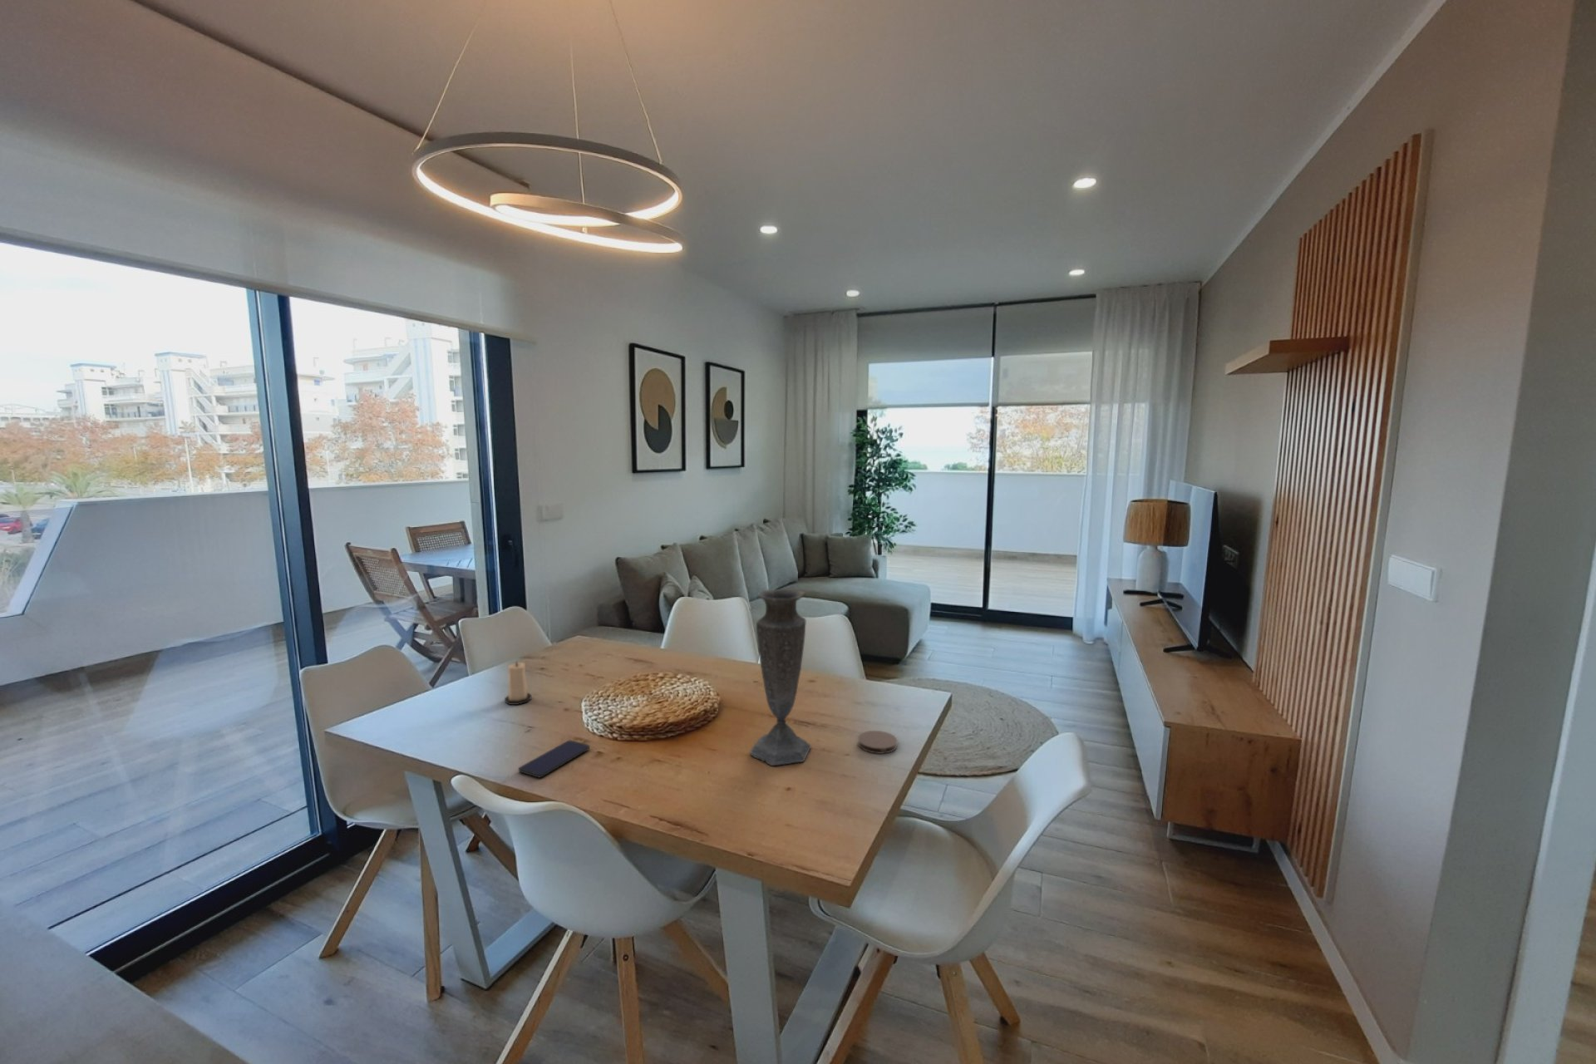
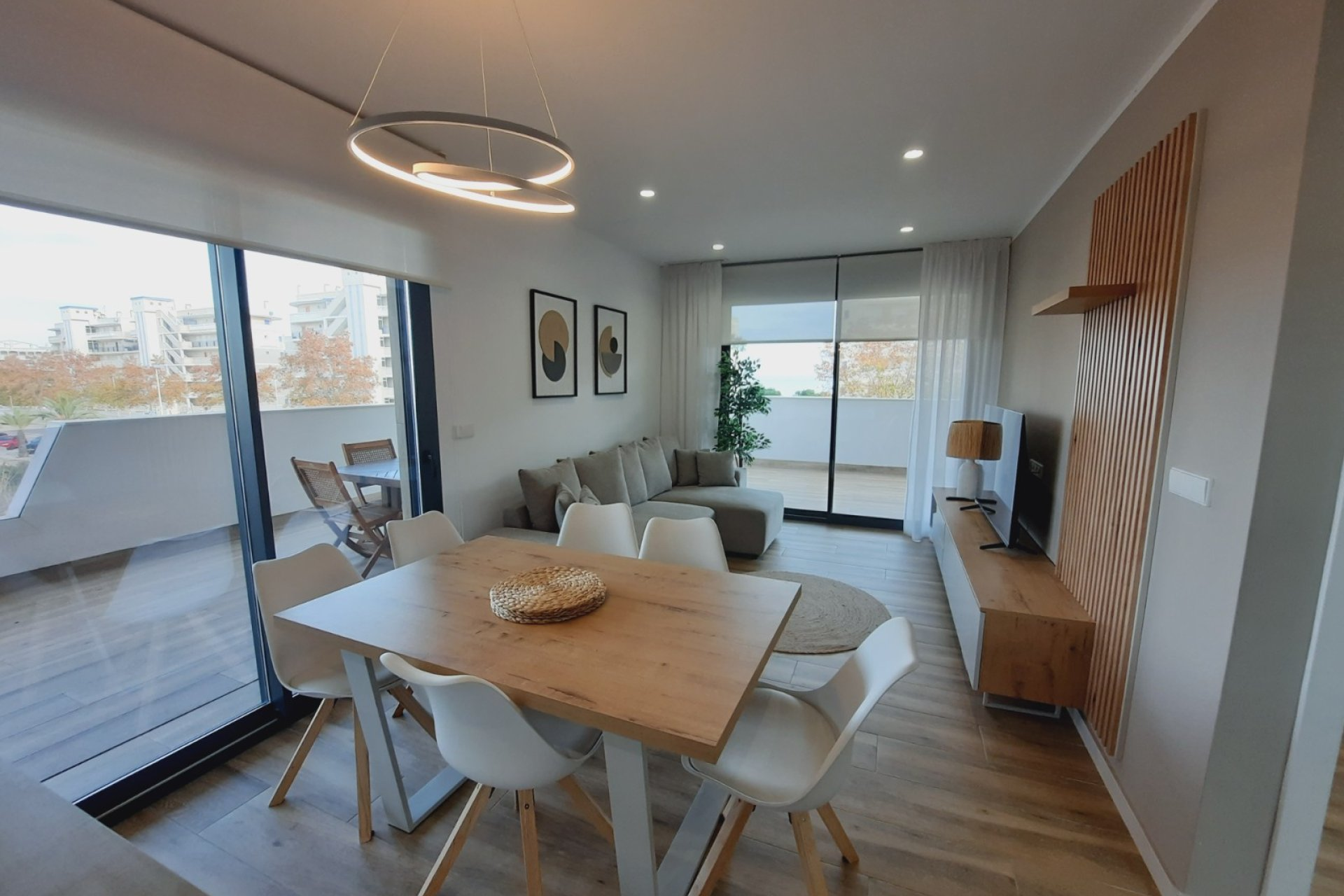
- vase [749,588,812,766]
- candle [504,660,532,705]
- coaster [857,730,899,755]
- smartphone [518,740,591,779]
